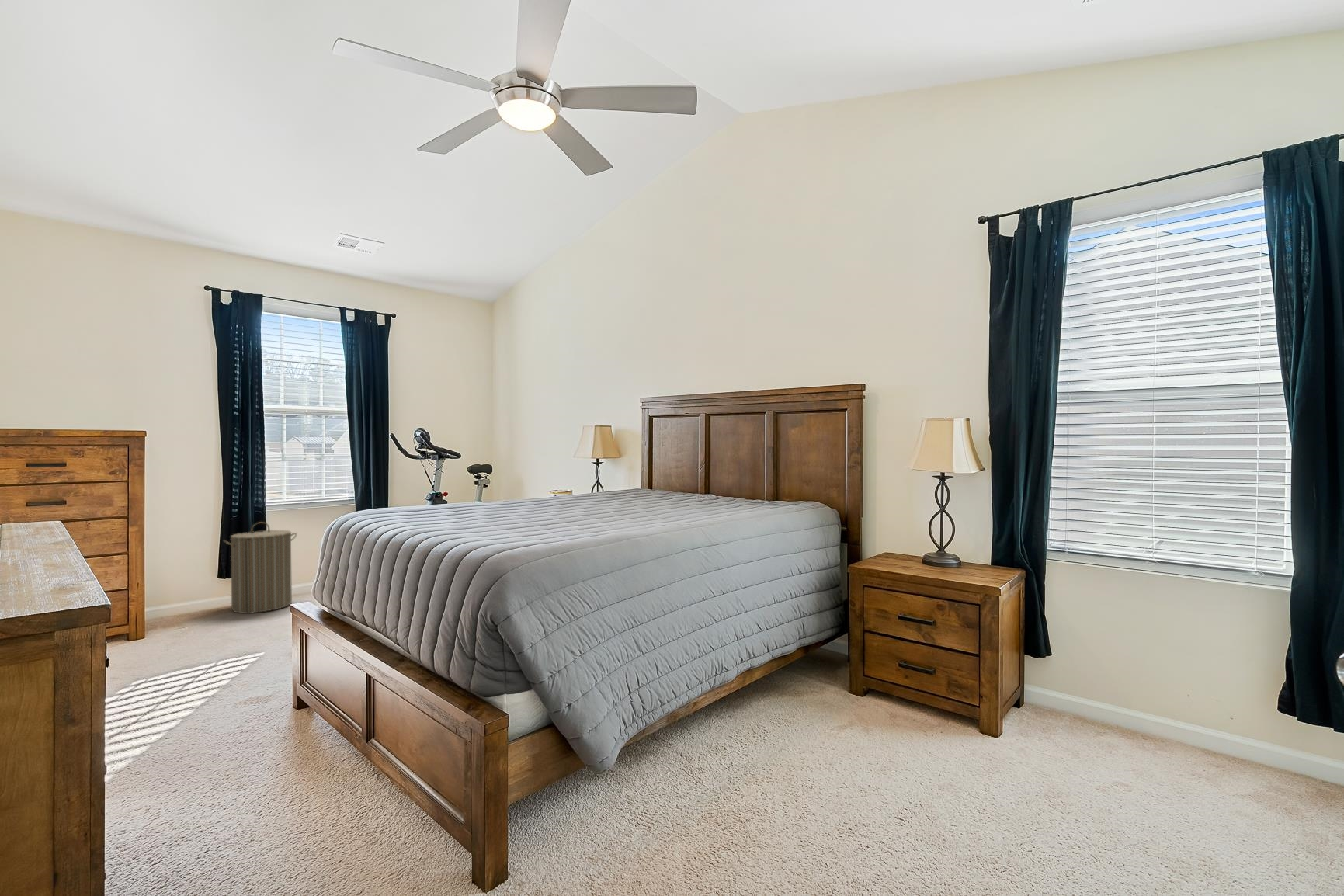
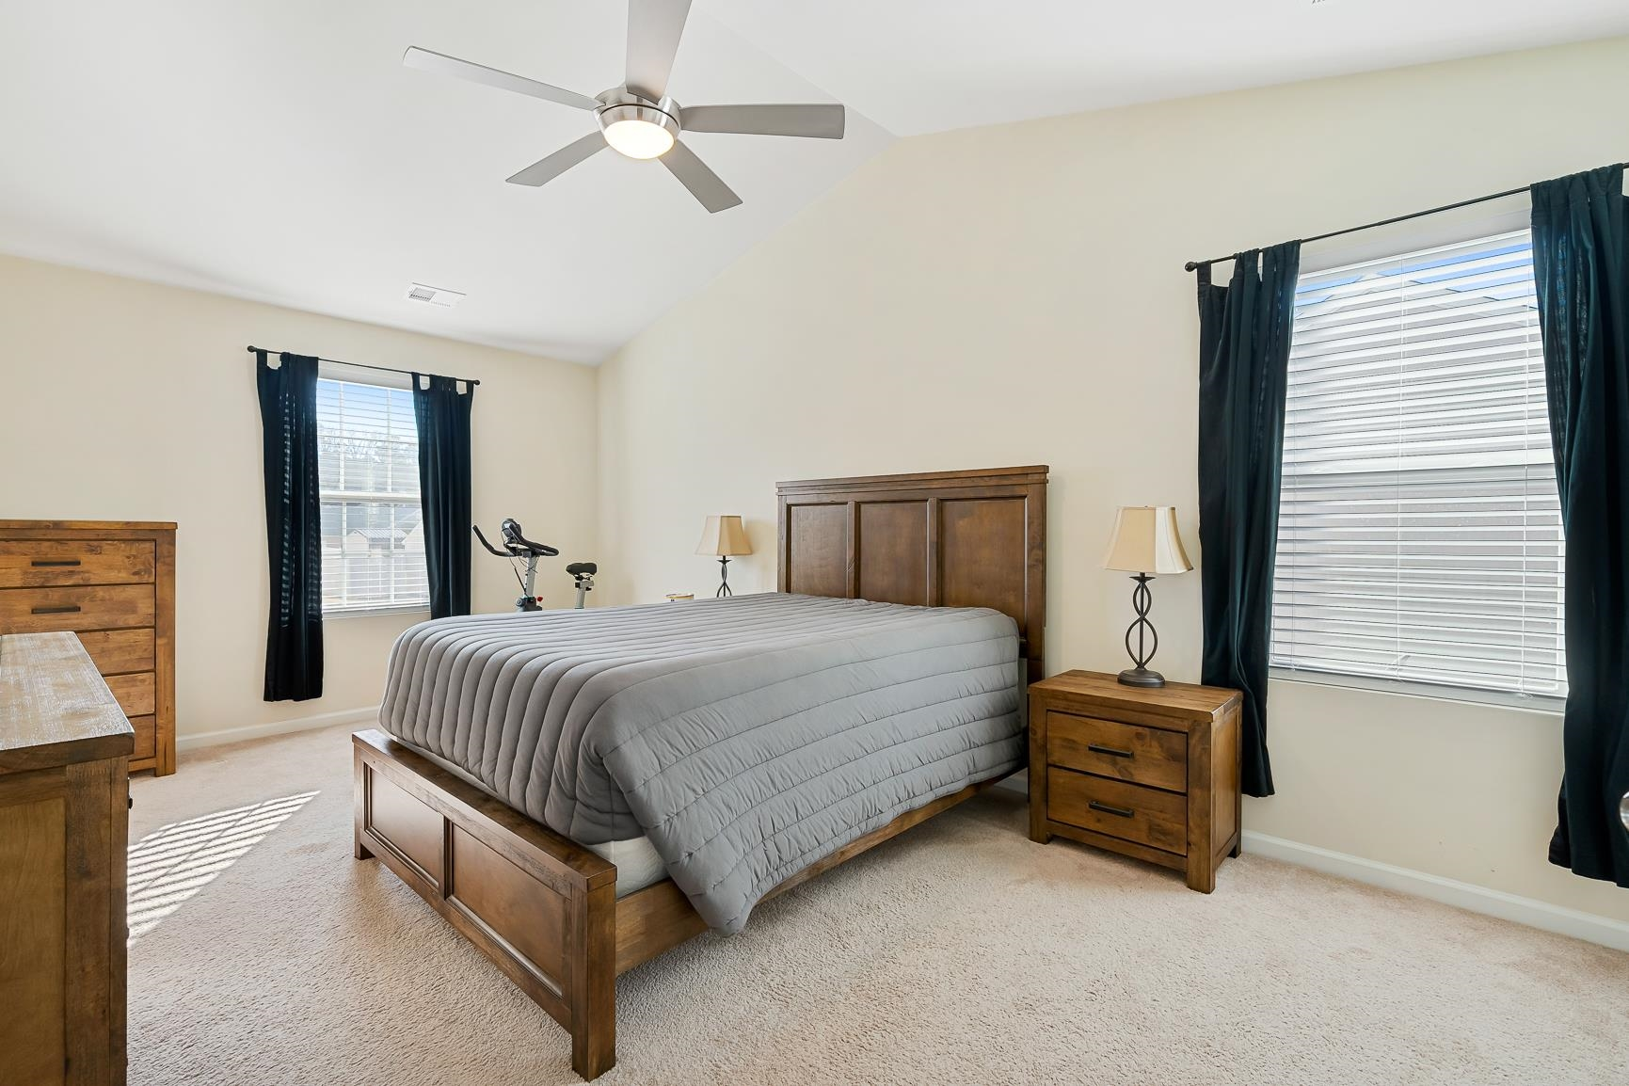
- laundry hamper [223,521,297,614]
